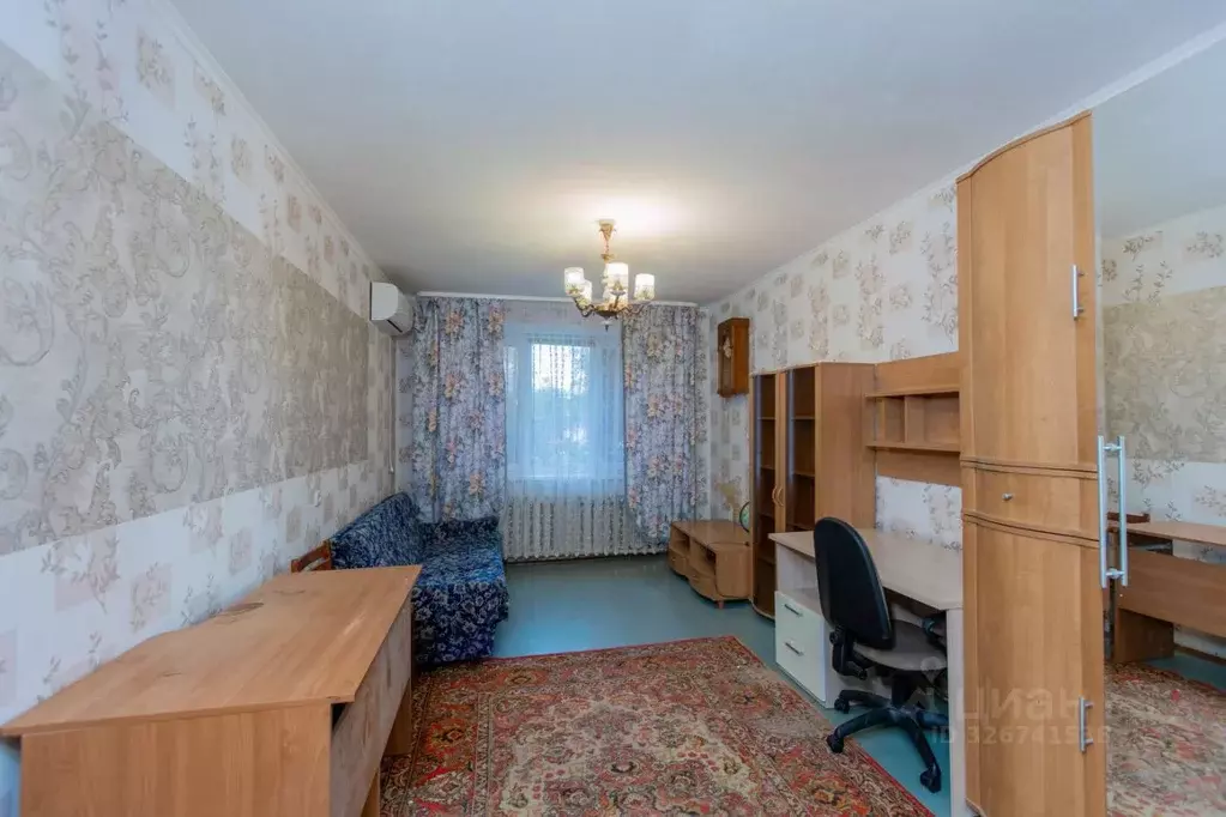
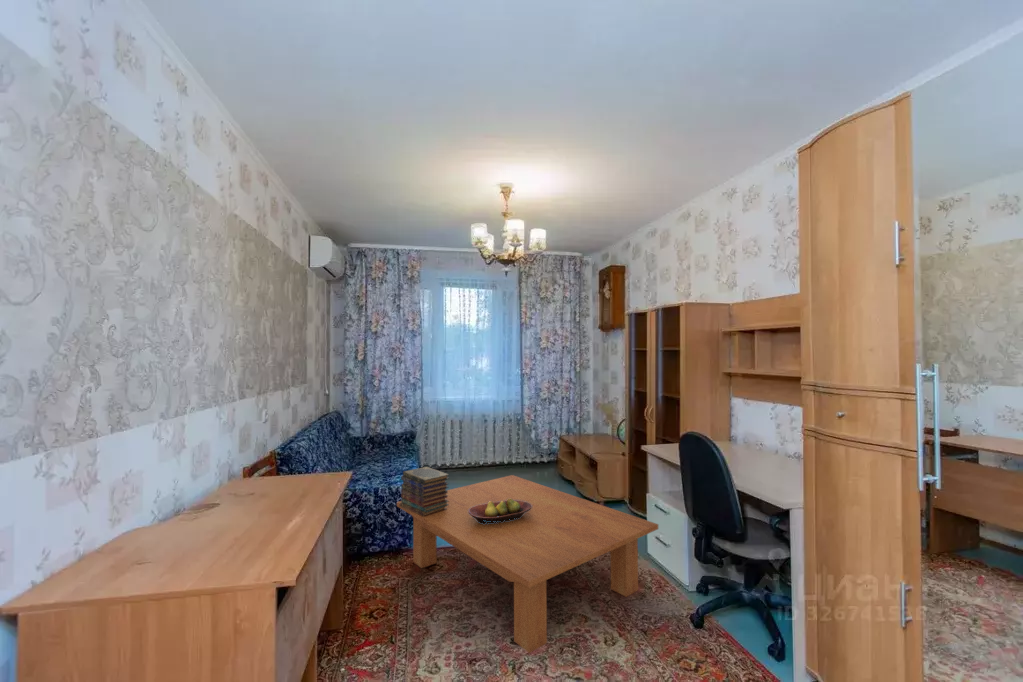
+ coffee table [396,474,659,654]
+ book stack [400,466,450,517]
+ fruit bowl [468,498,532,524]
